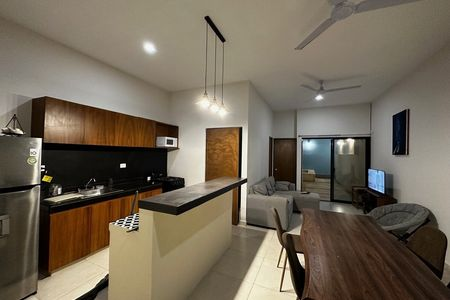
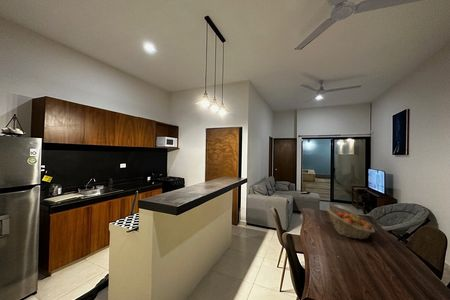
+ fruit basket [325,204,376,240]
